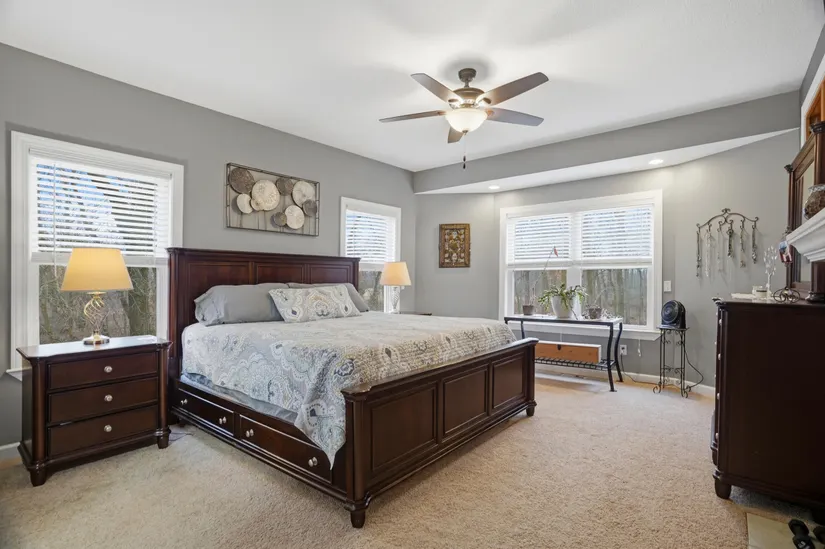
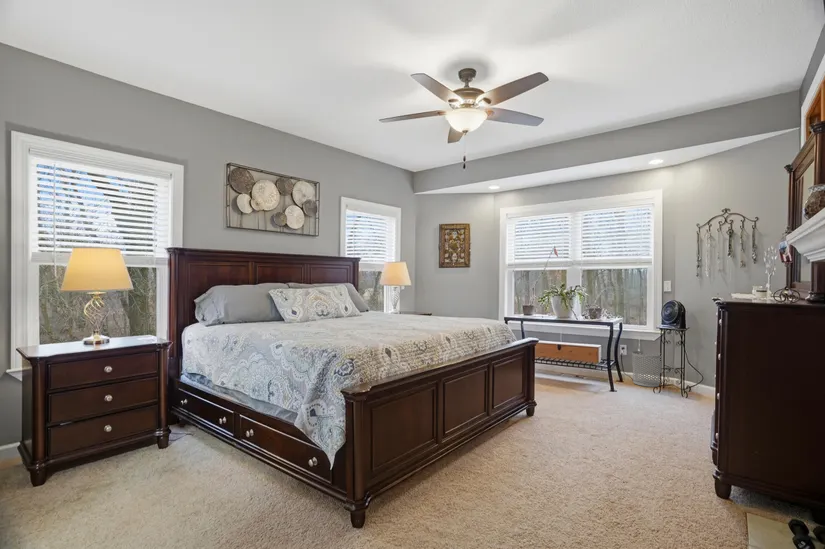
+ waste bin [631,350,663,388]
